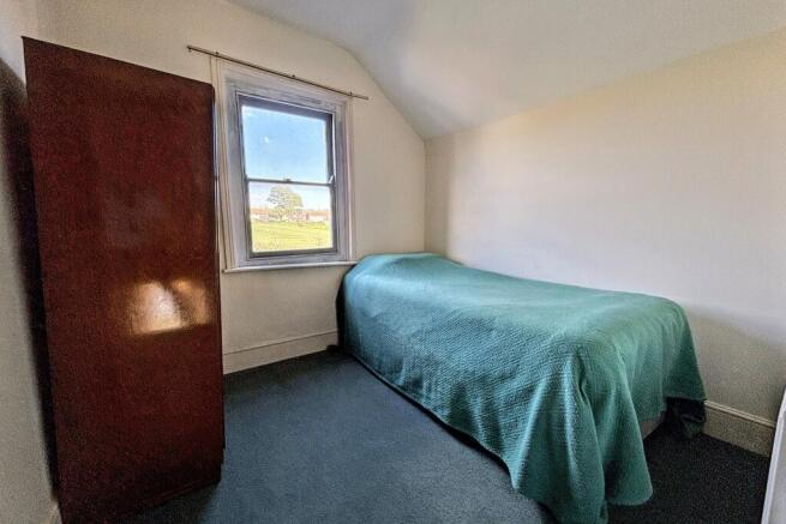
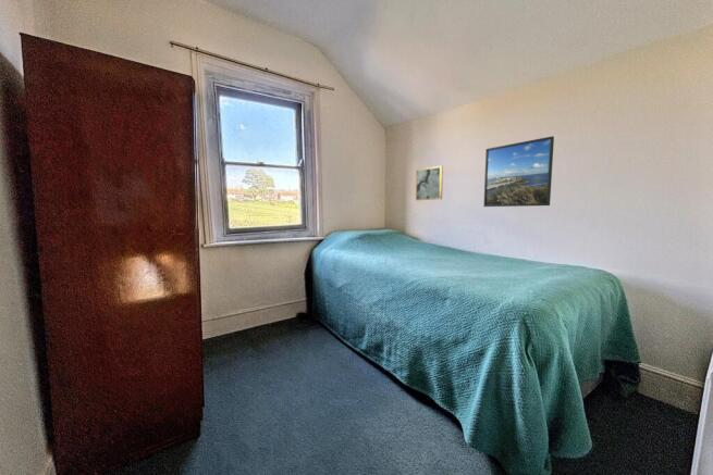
+ wall art [415,164,444,201]
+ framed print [483,135,555,208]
